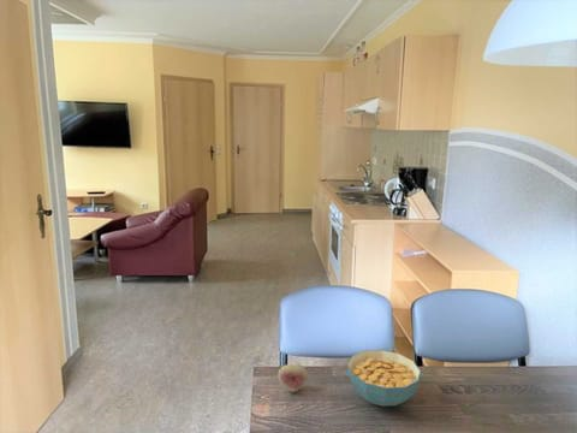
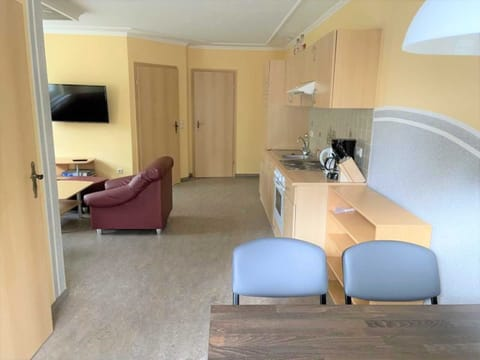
- fruit [276,363,309,393]
- cereal bowl [346,349,422,408]
